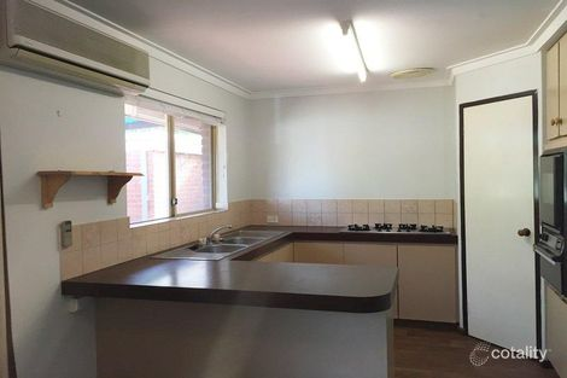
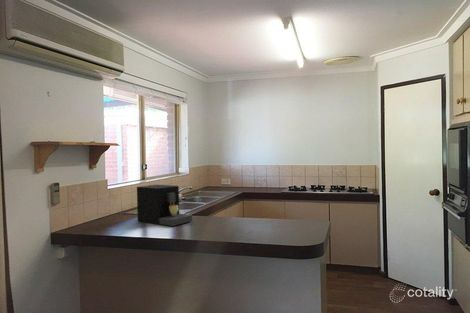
+ coffee maker [136,184,193,227]
